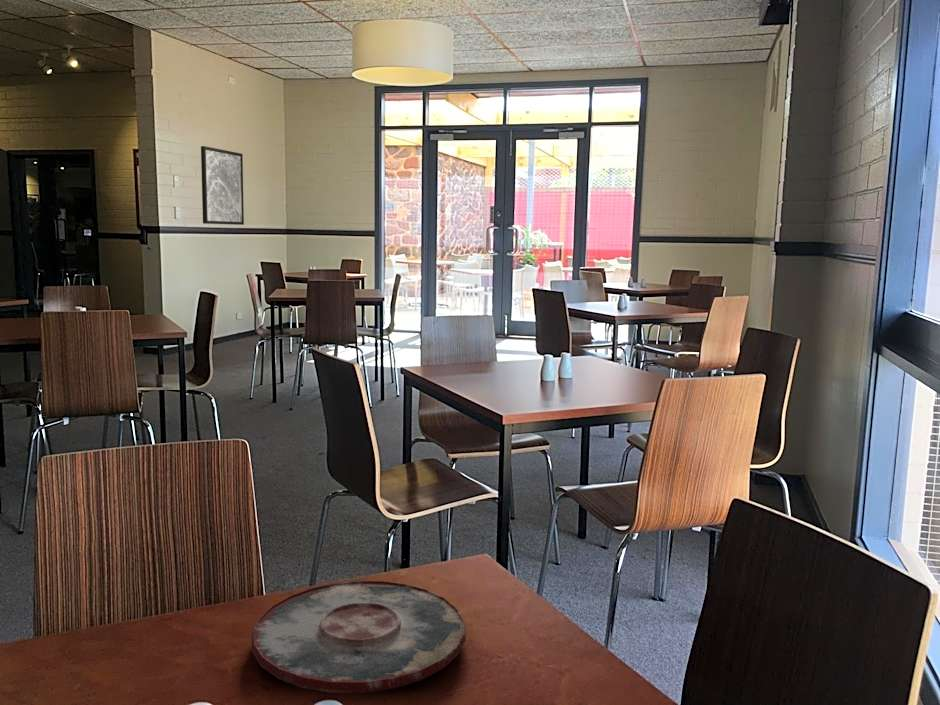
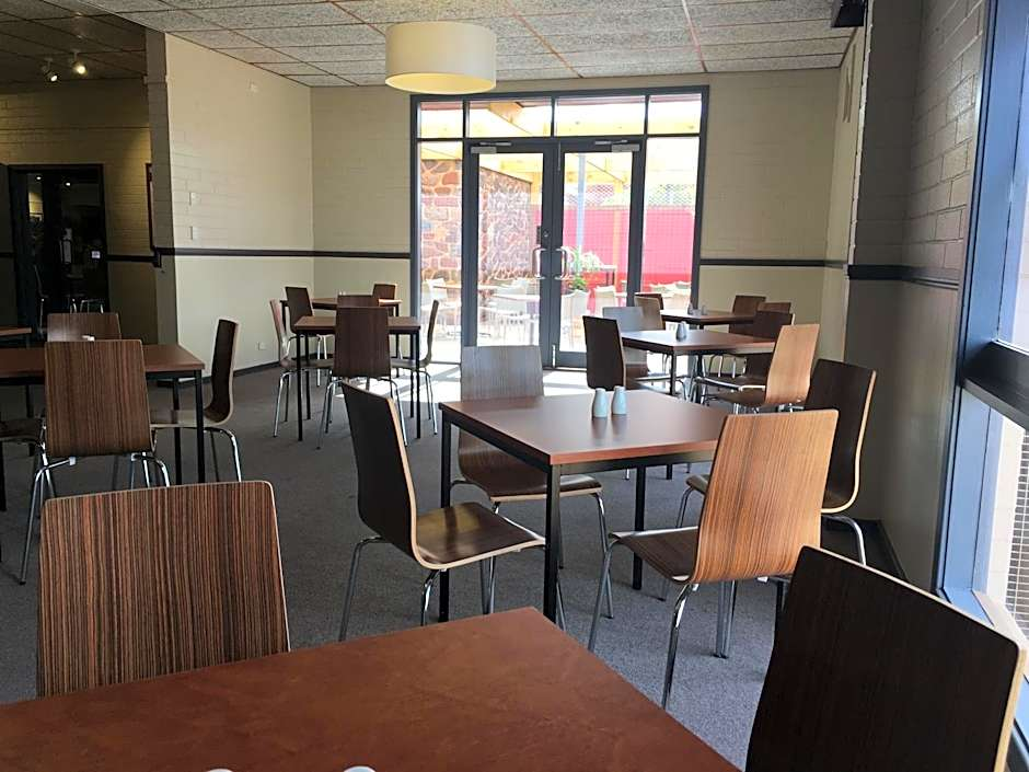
- wall art [200,145,245,226]
- plate [250,580,467,694]
